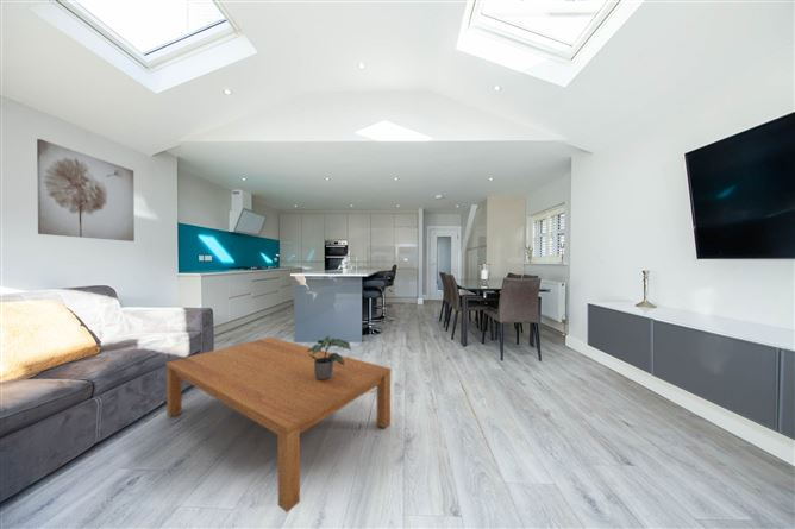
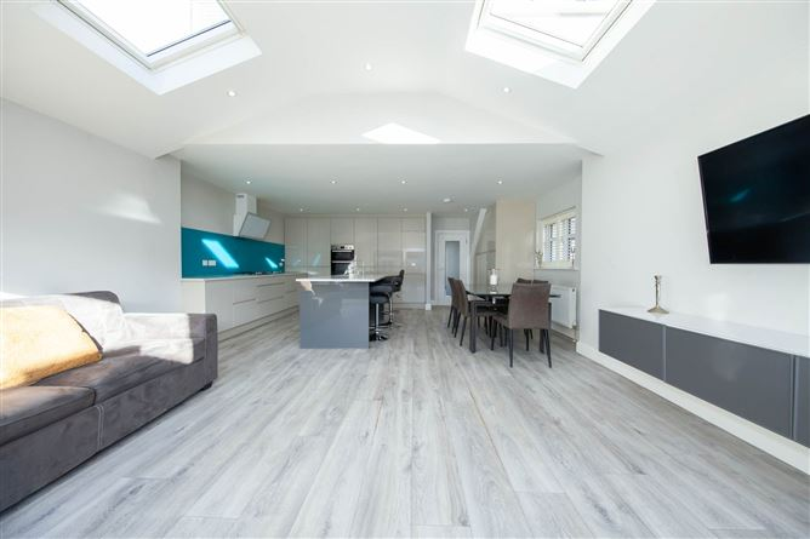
- wall art [36,138,136,243]
- potted plant [305,335,352,380]
- coffee table [164,336,392,514]
